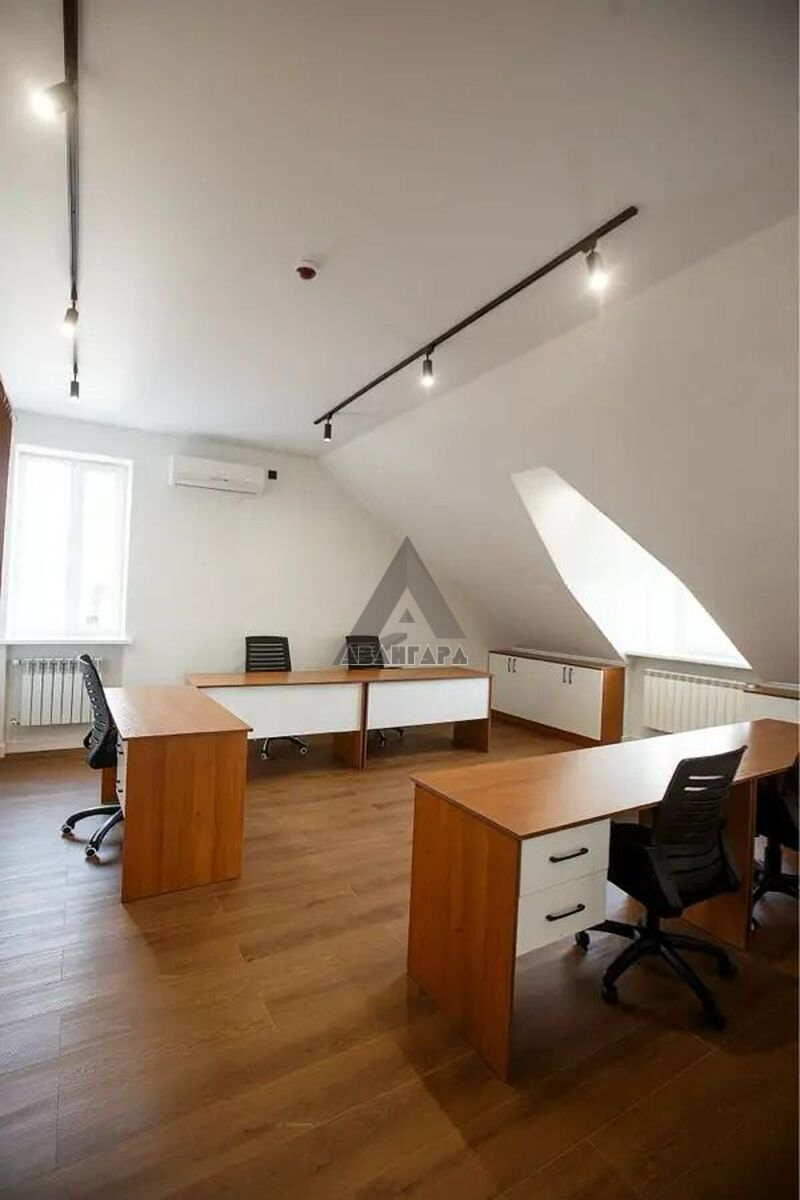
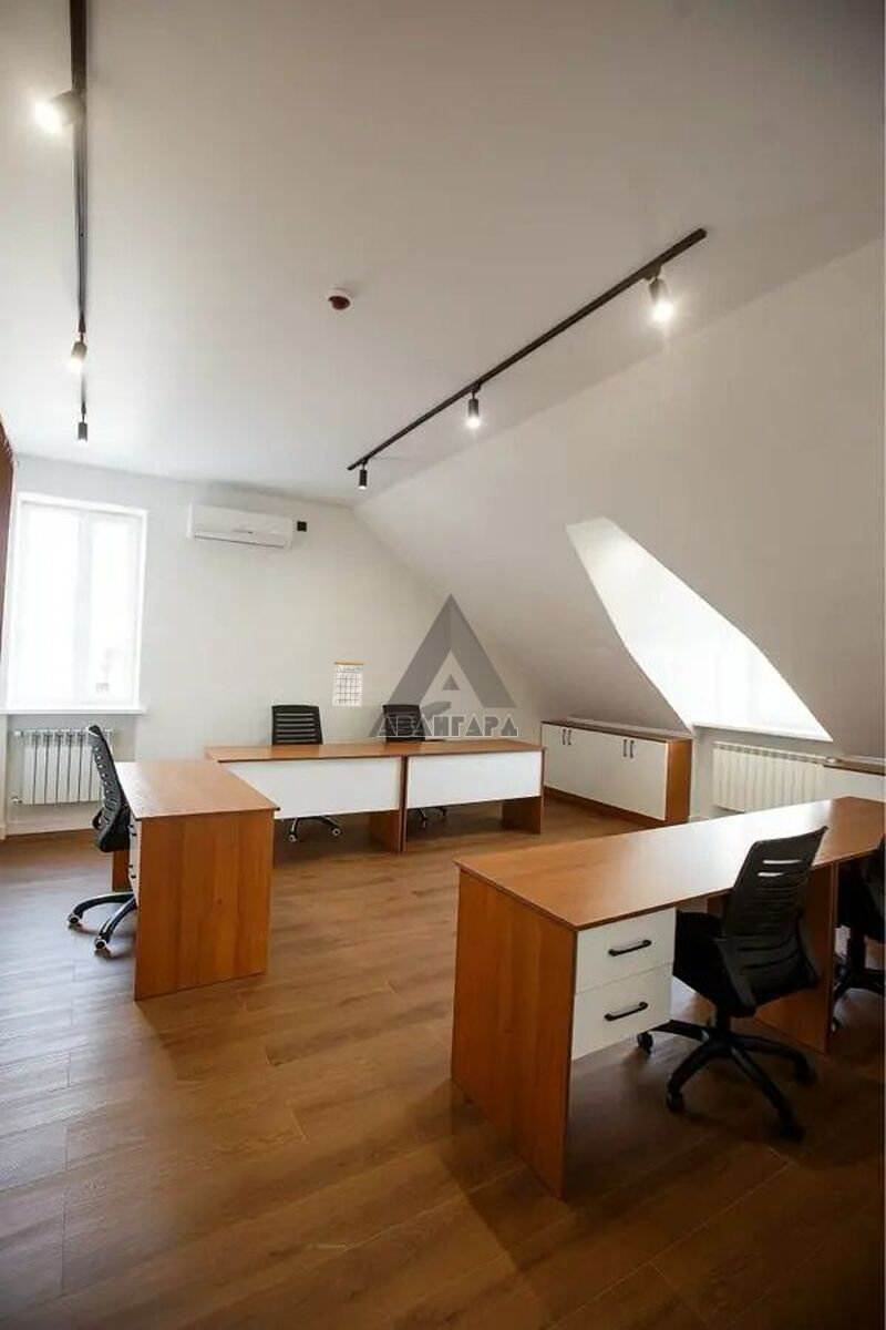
+ calendar [332,651,364,707]
